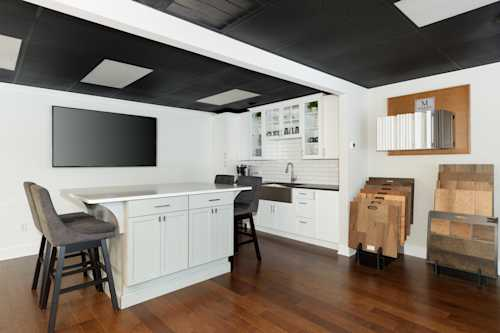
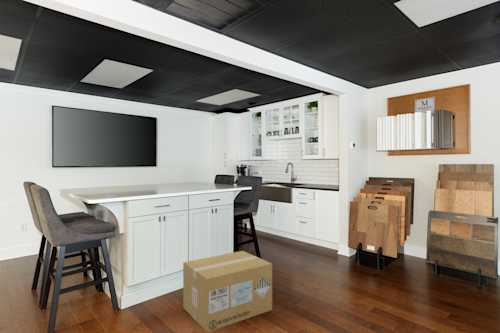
+ cardboard box [182,250,273,333]
